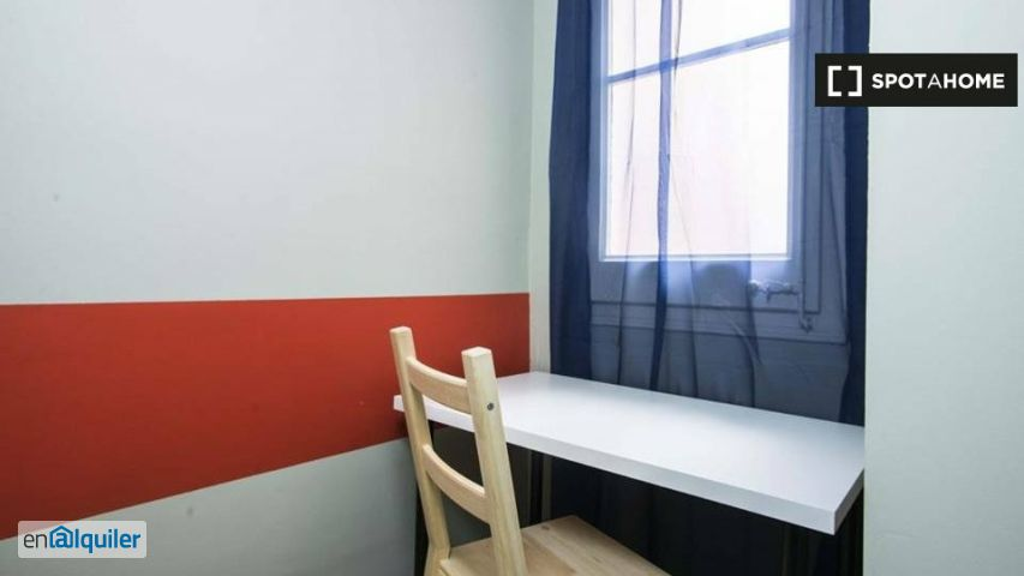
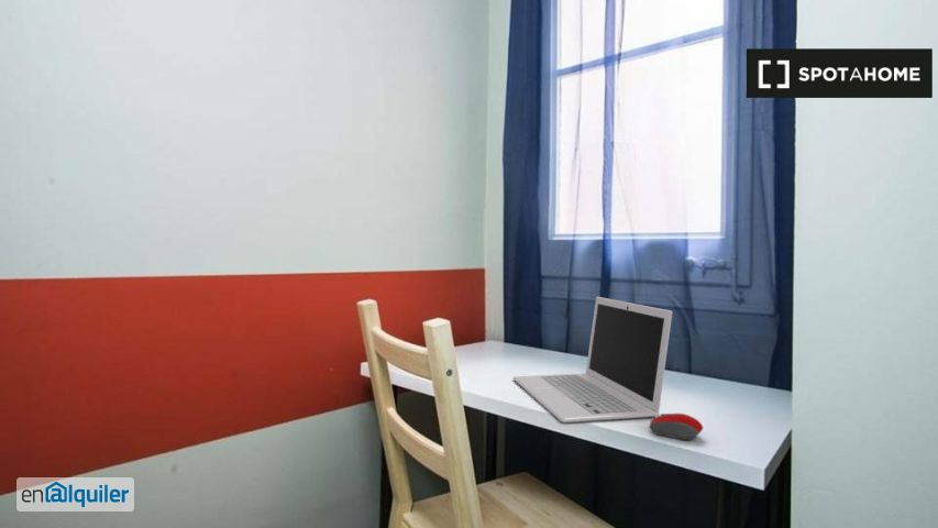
+ computer mouse [649,413,704,441]
+ laptop [512,296,673,425]
